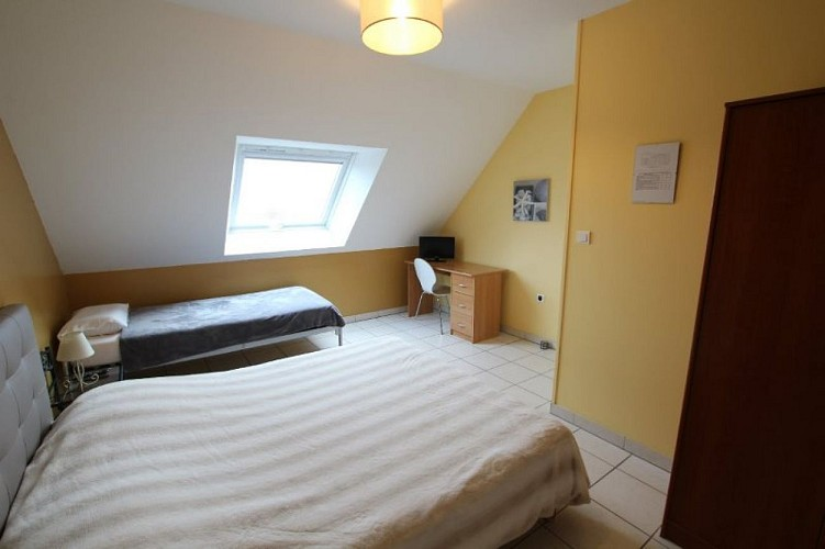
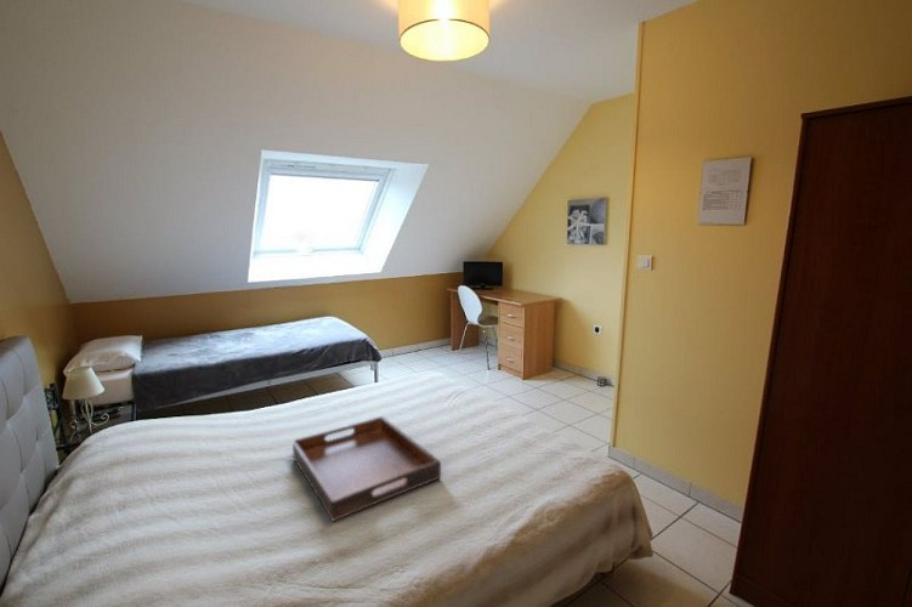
+ serving tray [291,415,442,522]
